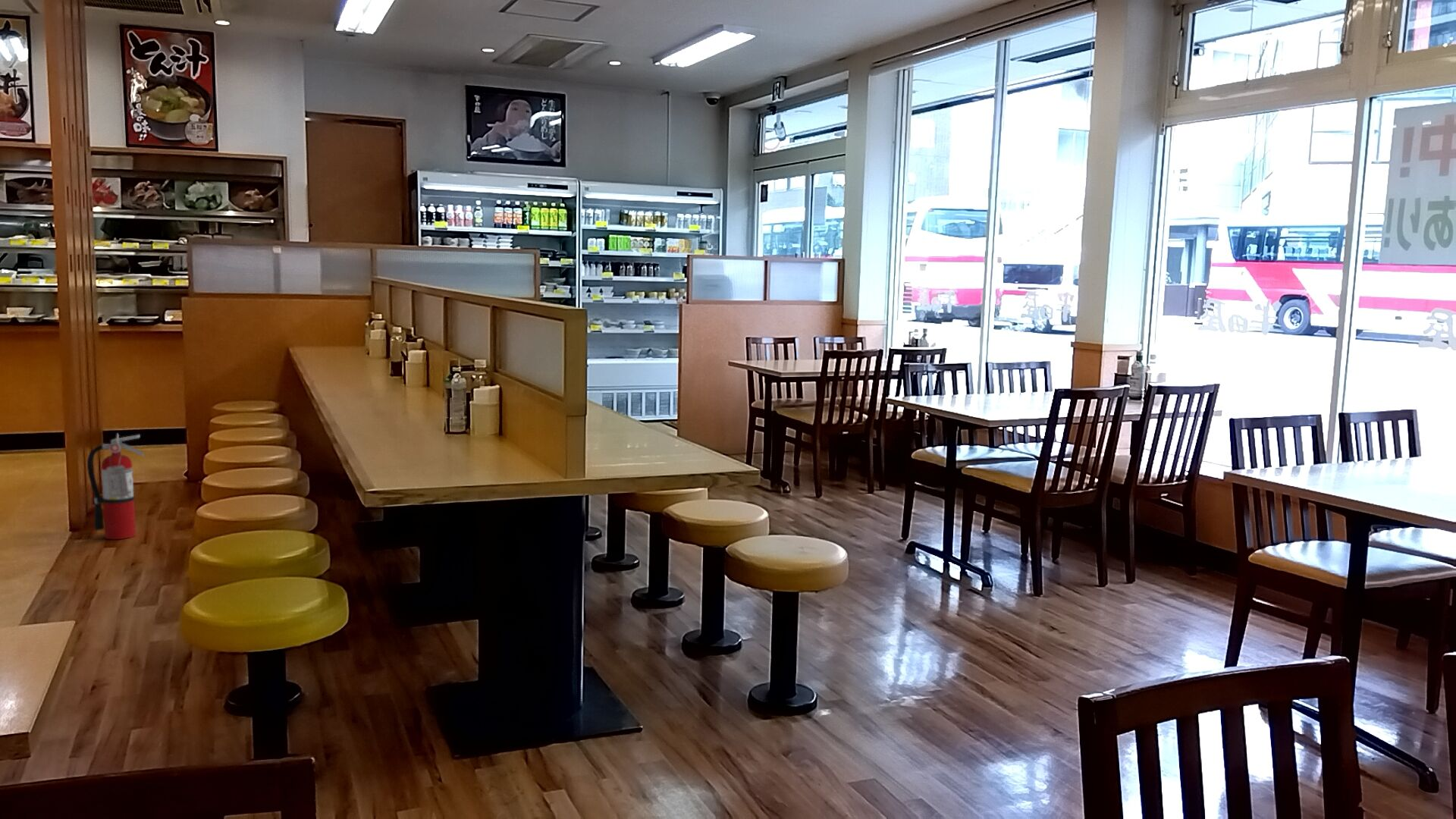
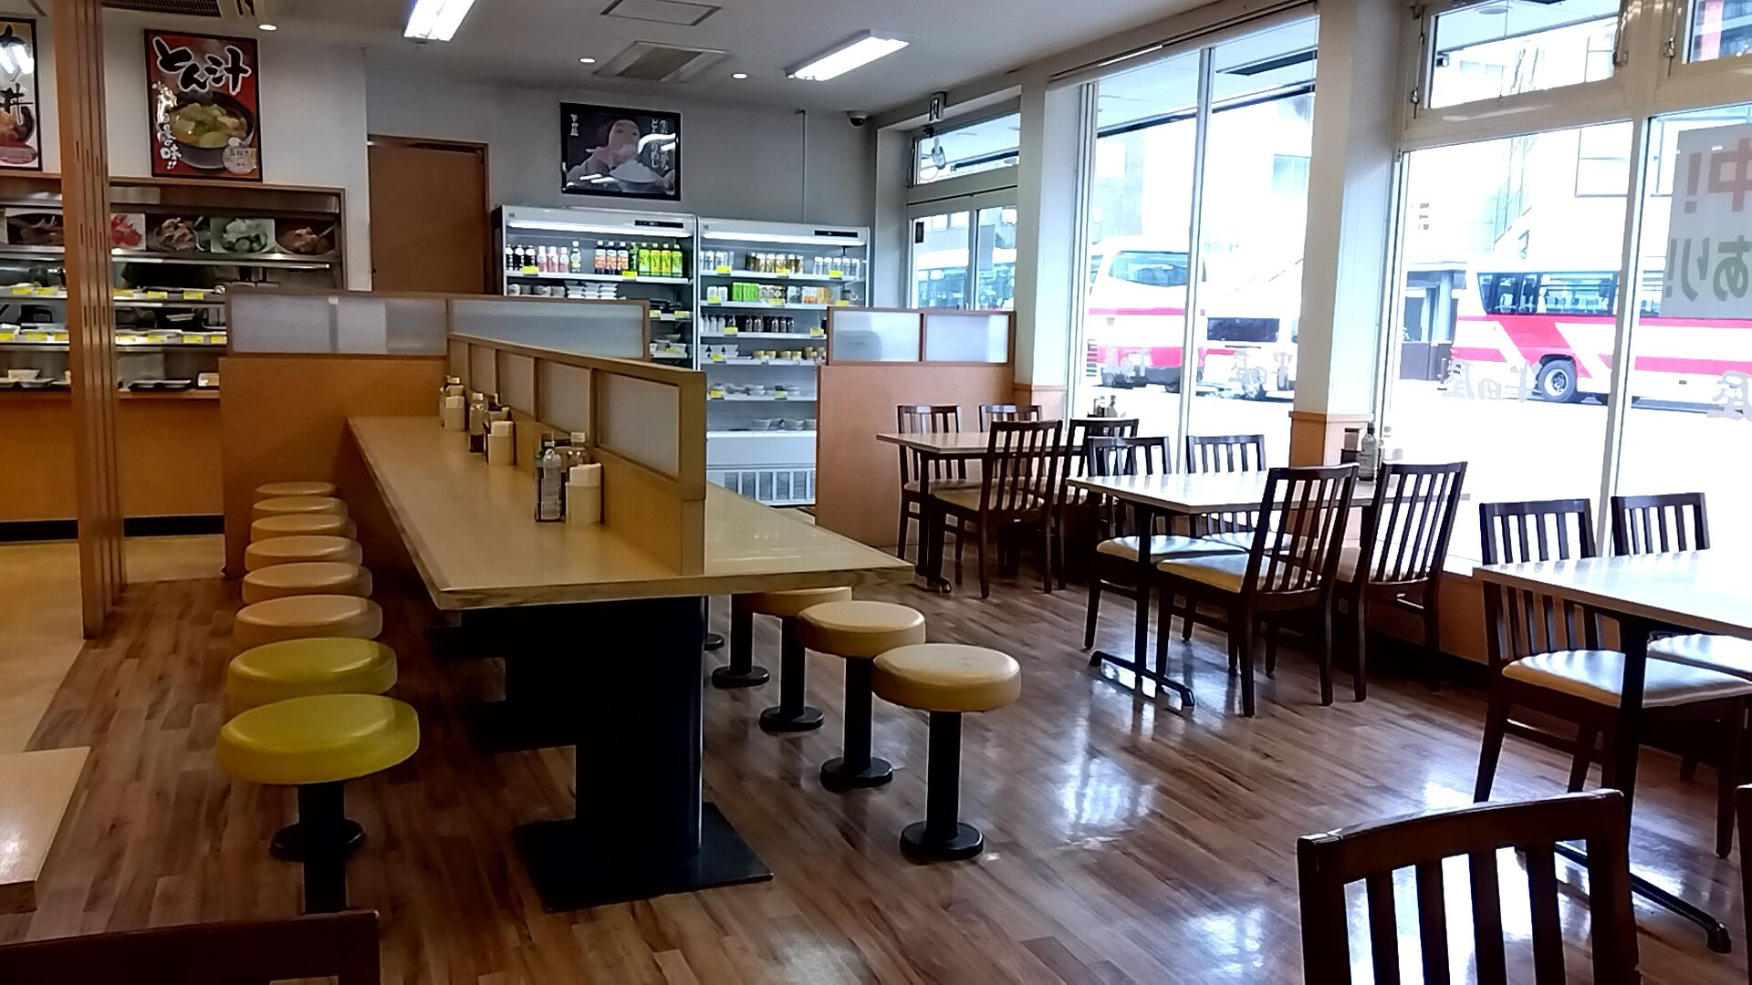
- fire extinguisher [86,433,145,540]
